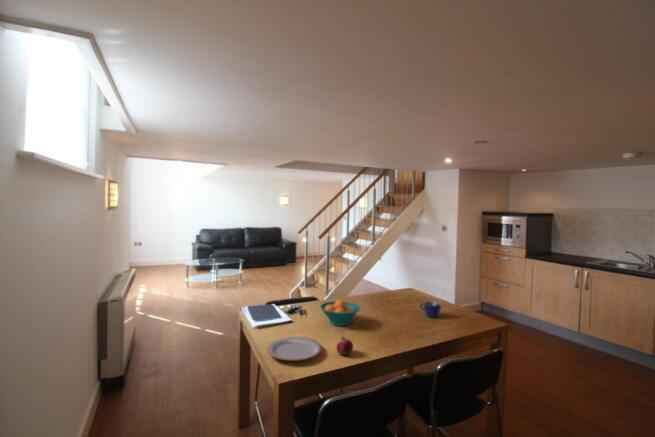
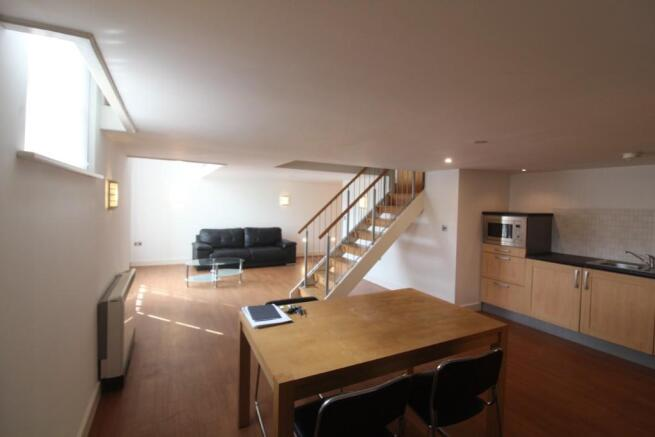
- cup [419,300,442,319]
- fruit [335,335,354,356]
- plate [266,336,323,362]
- fruit bowl [319,298,361,327]
